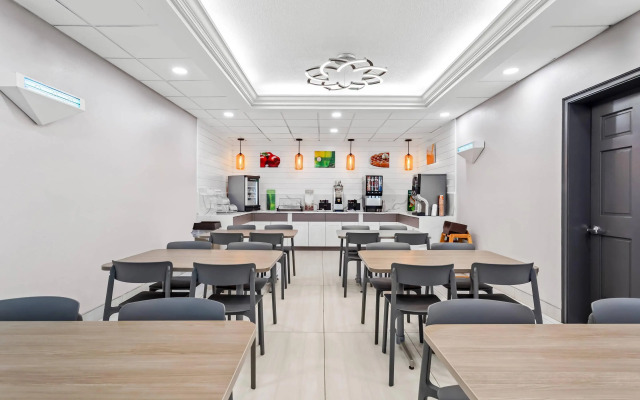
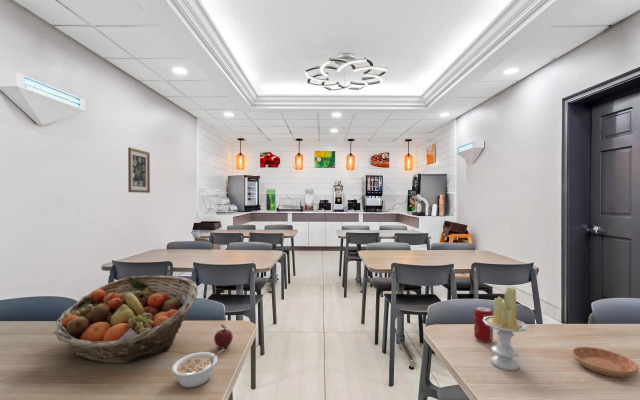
+ apple [213,323,234,349]
+ legume [171,348,225,388]
+ candle [483,286,529,371]
+ wall art [127,146,151,194]
+ fruit basket [54,275,199,365]
+ saucer [571,346,640,379]
+ beverage can [473,305,494,343]
